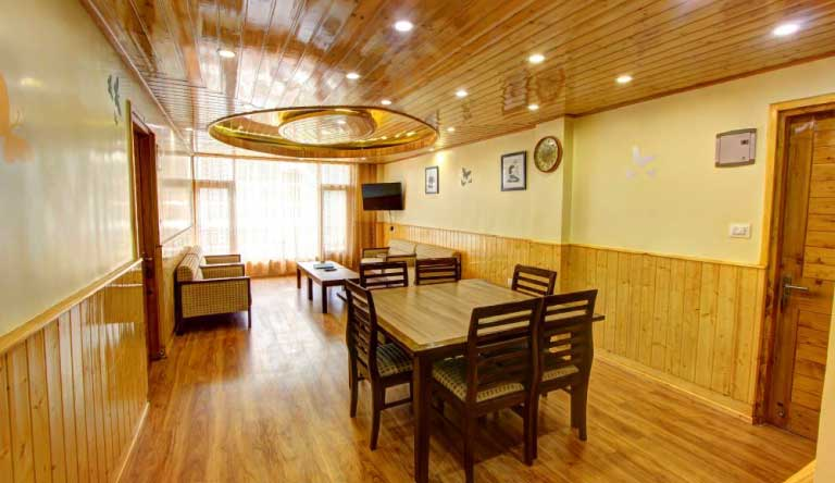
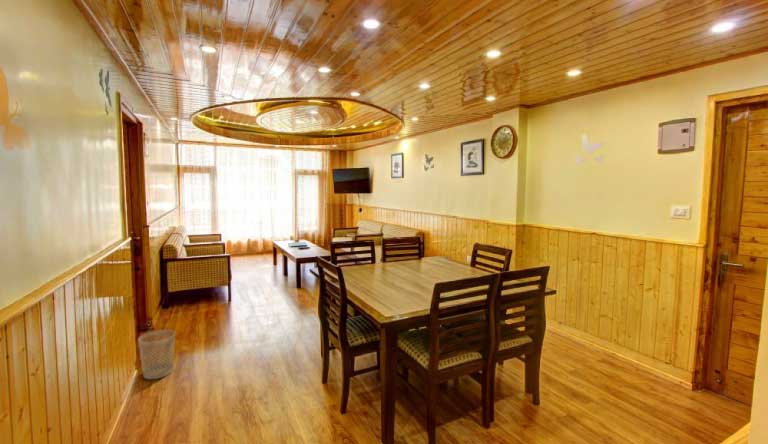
+ wastebasket [137,329,176,380]
